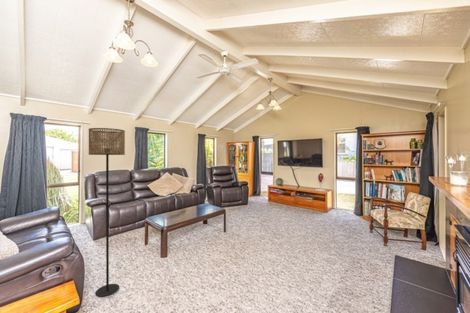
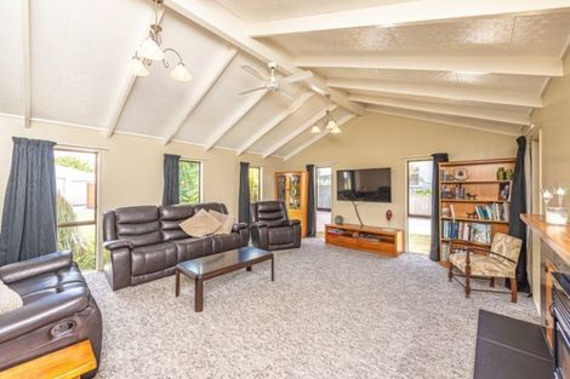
- floor lamp [88,127,126,298]
